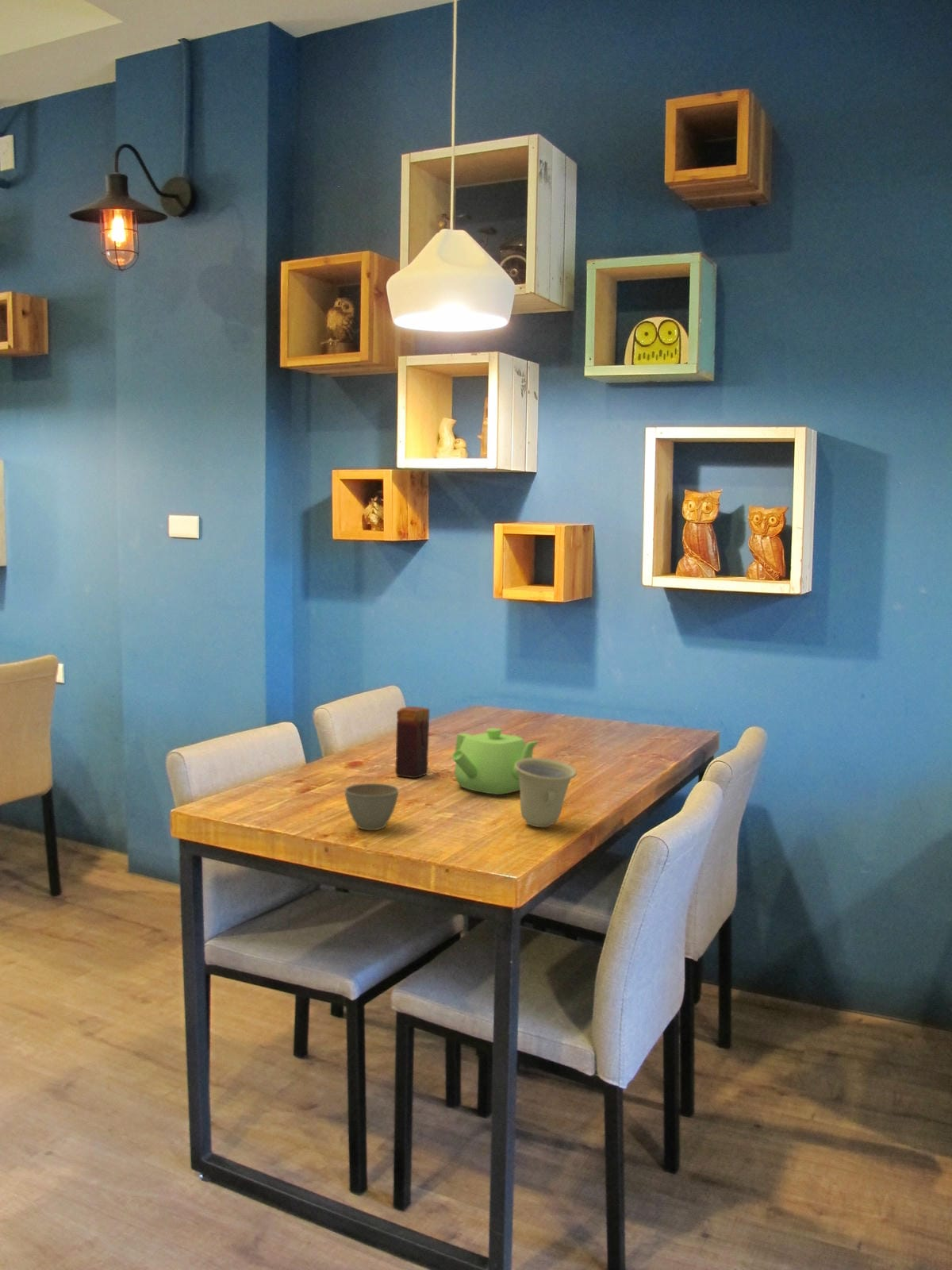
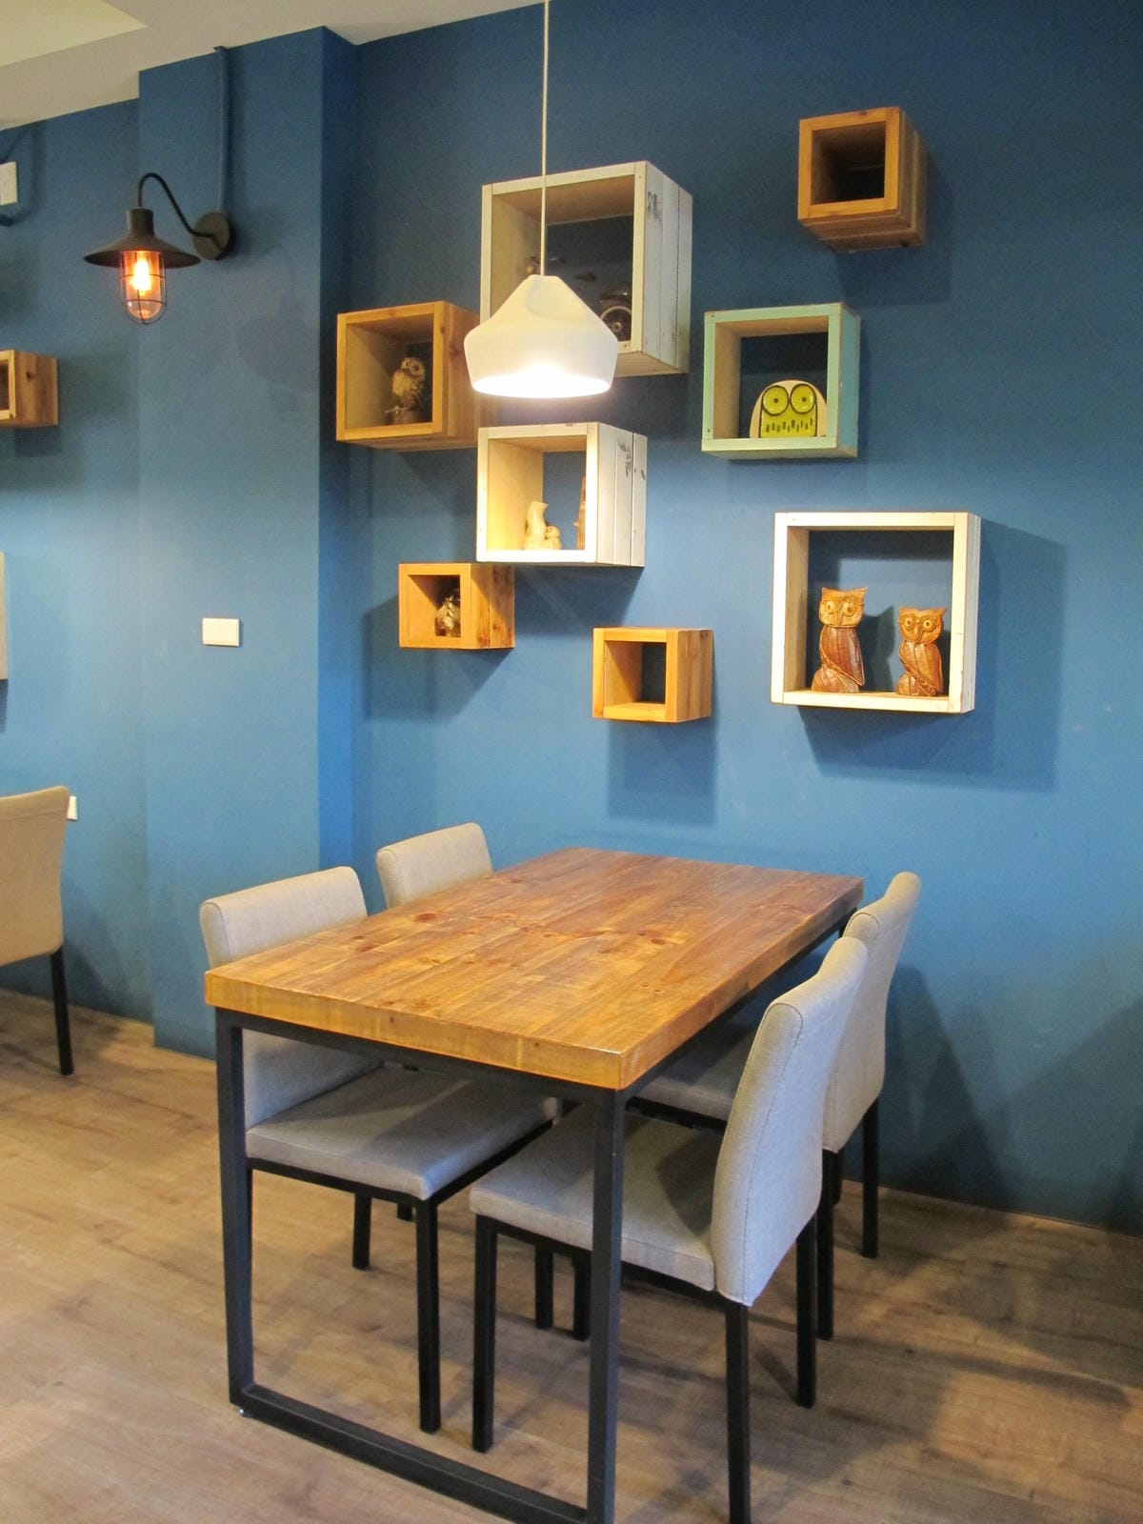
- teapot [451,727,540,795]
- cup [515,757,578,828]
- flower pot [344,783,400,831]
- candle [394,706,430,779]
